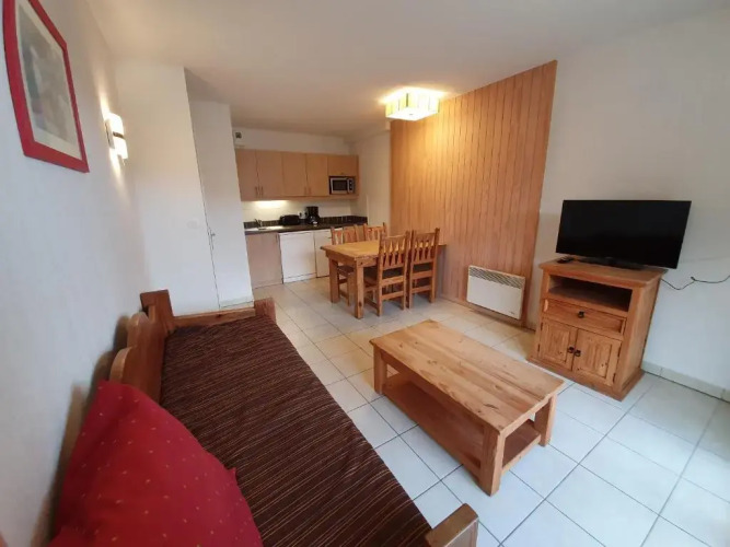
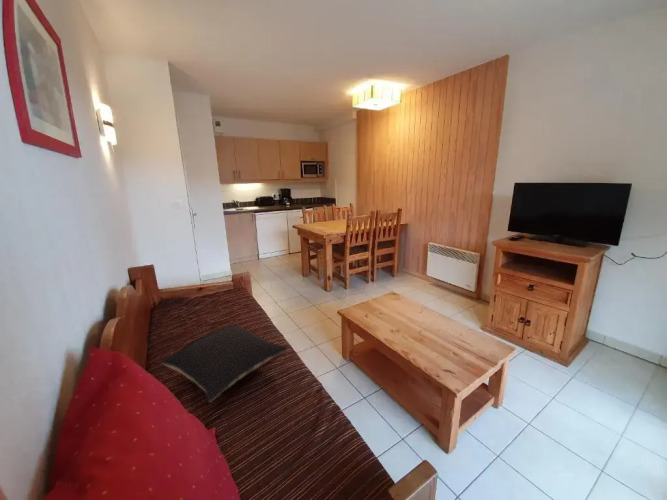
+ pillow [161,323,288,403]
